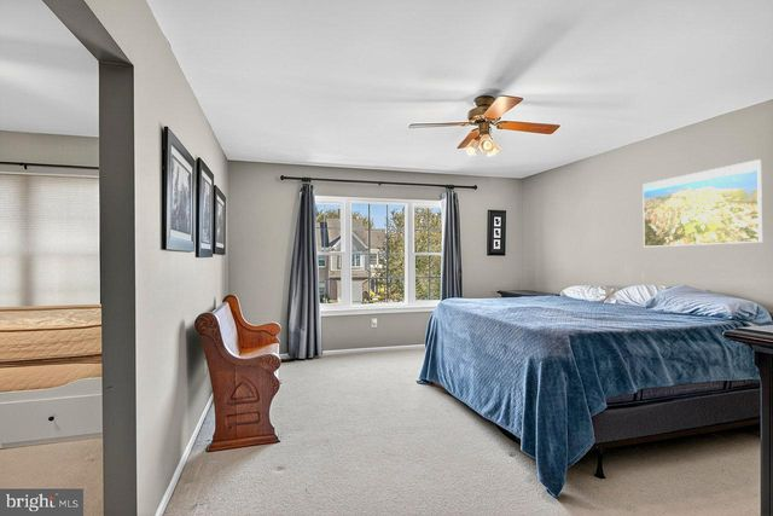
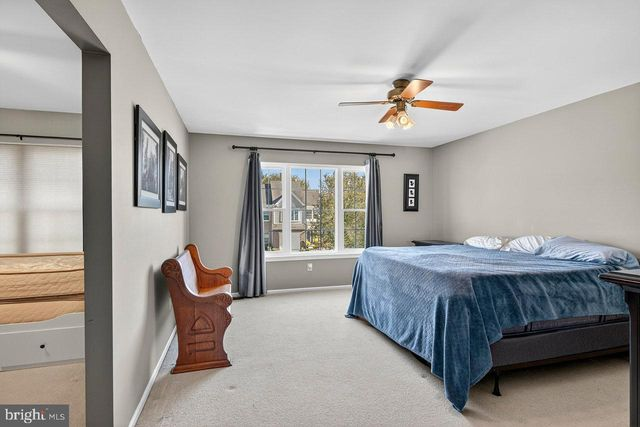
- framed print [641,158,763,248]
